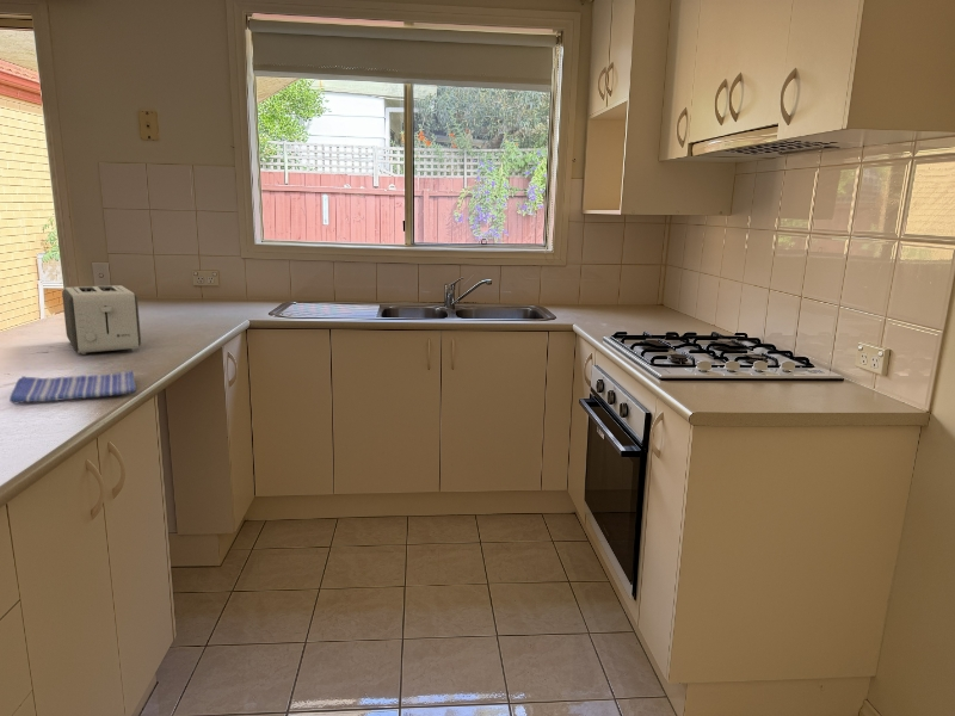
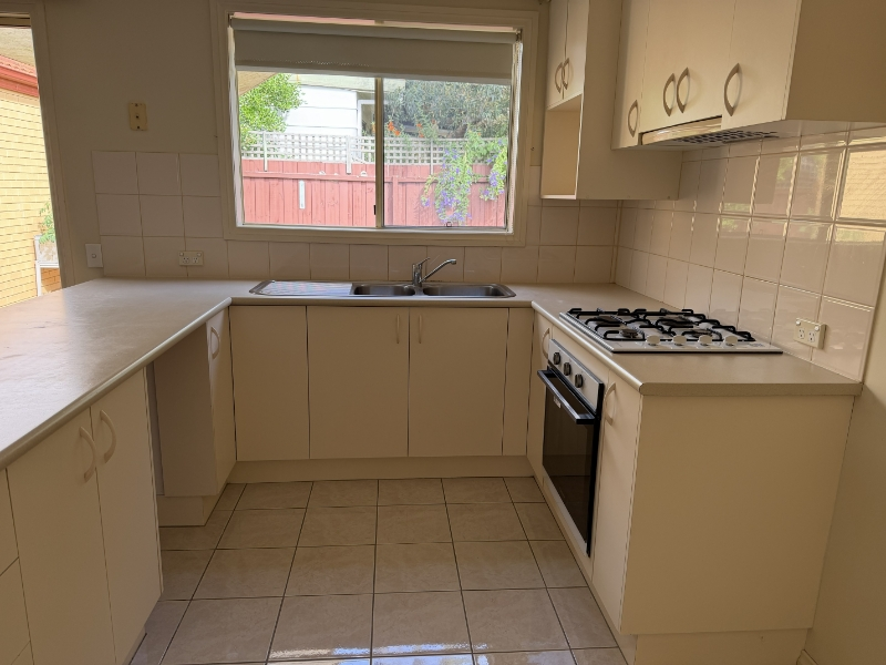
- toaster [61,284,142,356]
- dish towel [8,370,137,405]
